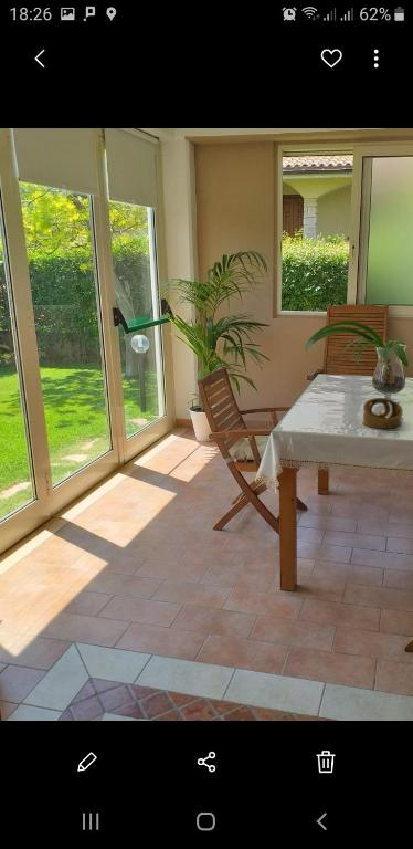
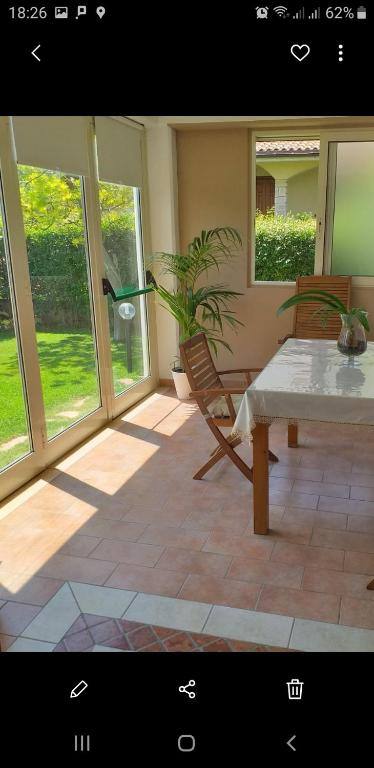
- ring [361,397,403,430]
